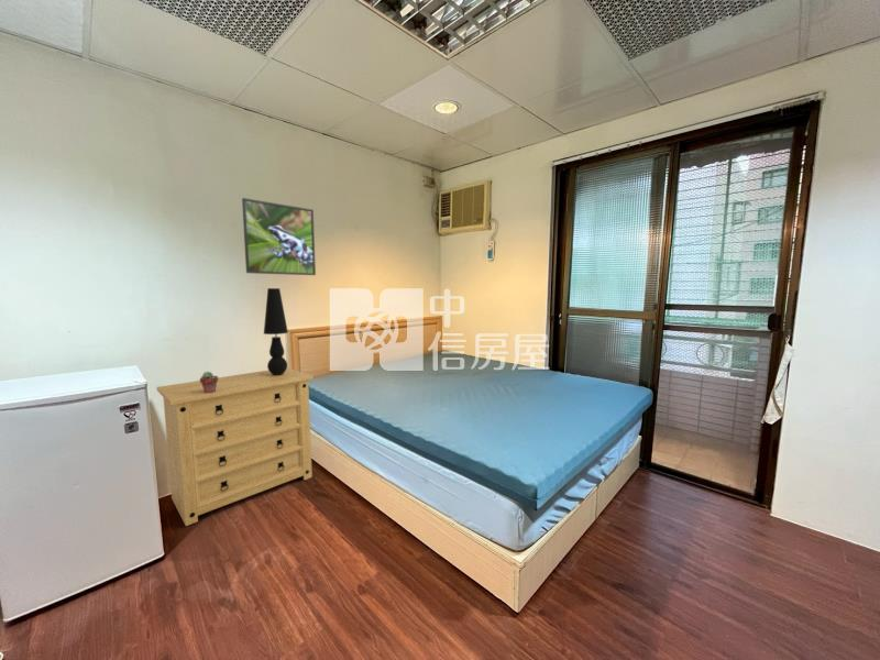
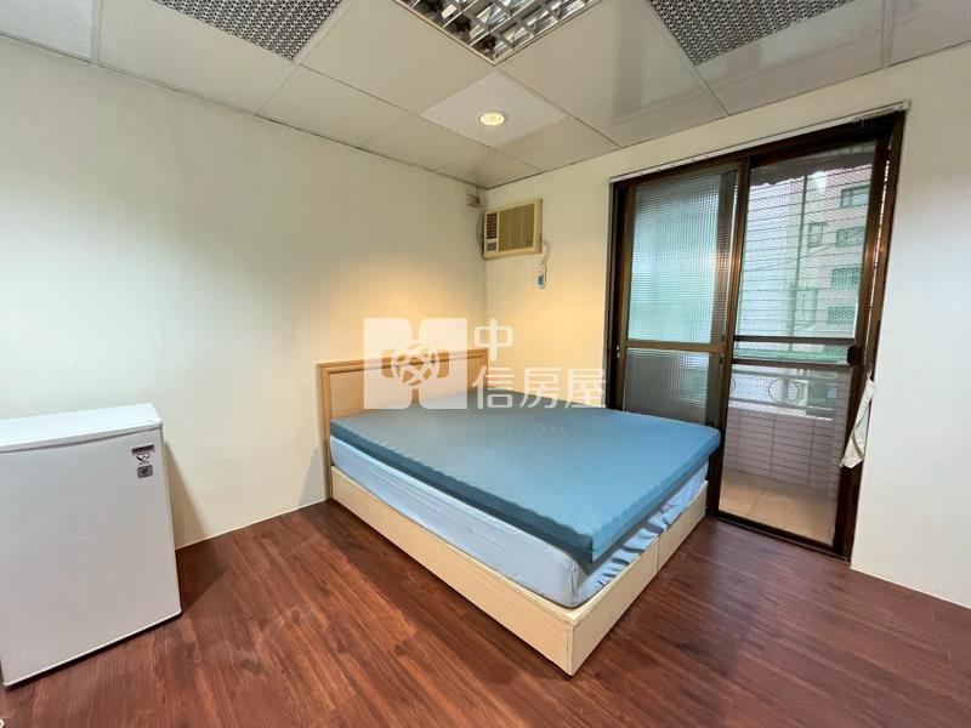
- table lamp [263,287,289,375]
- potted succulent [199,371,219,393]
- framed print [241,197,317,276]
- dresser [156,366,314,527]
